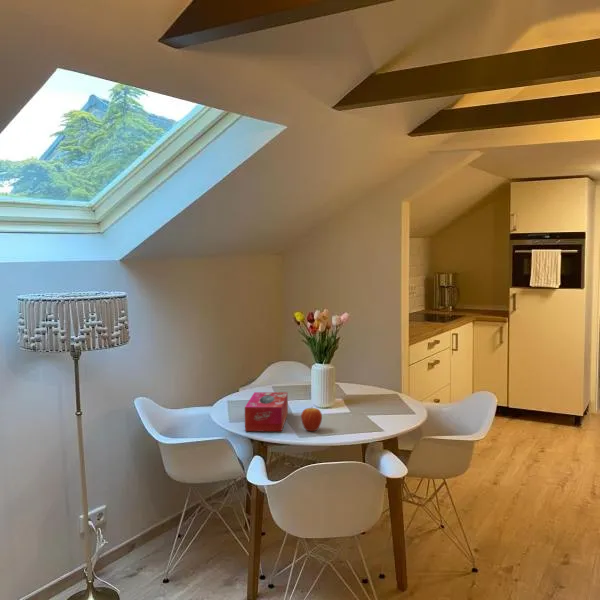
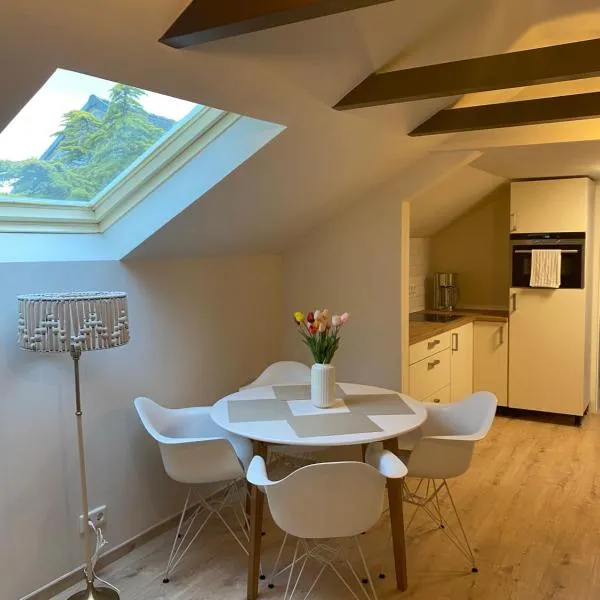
- tissue box [244,391,289,432]
- fruit [300,407,323,432]
